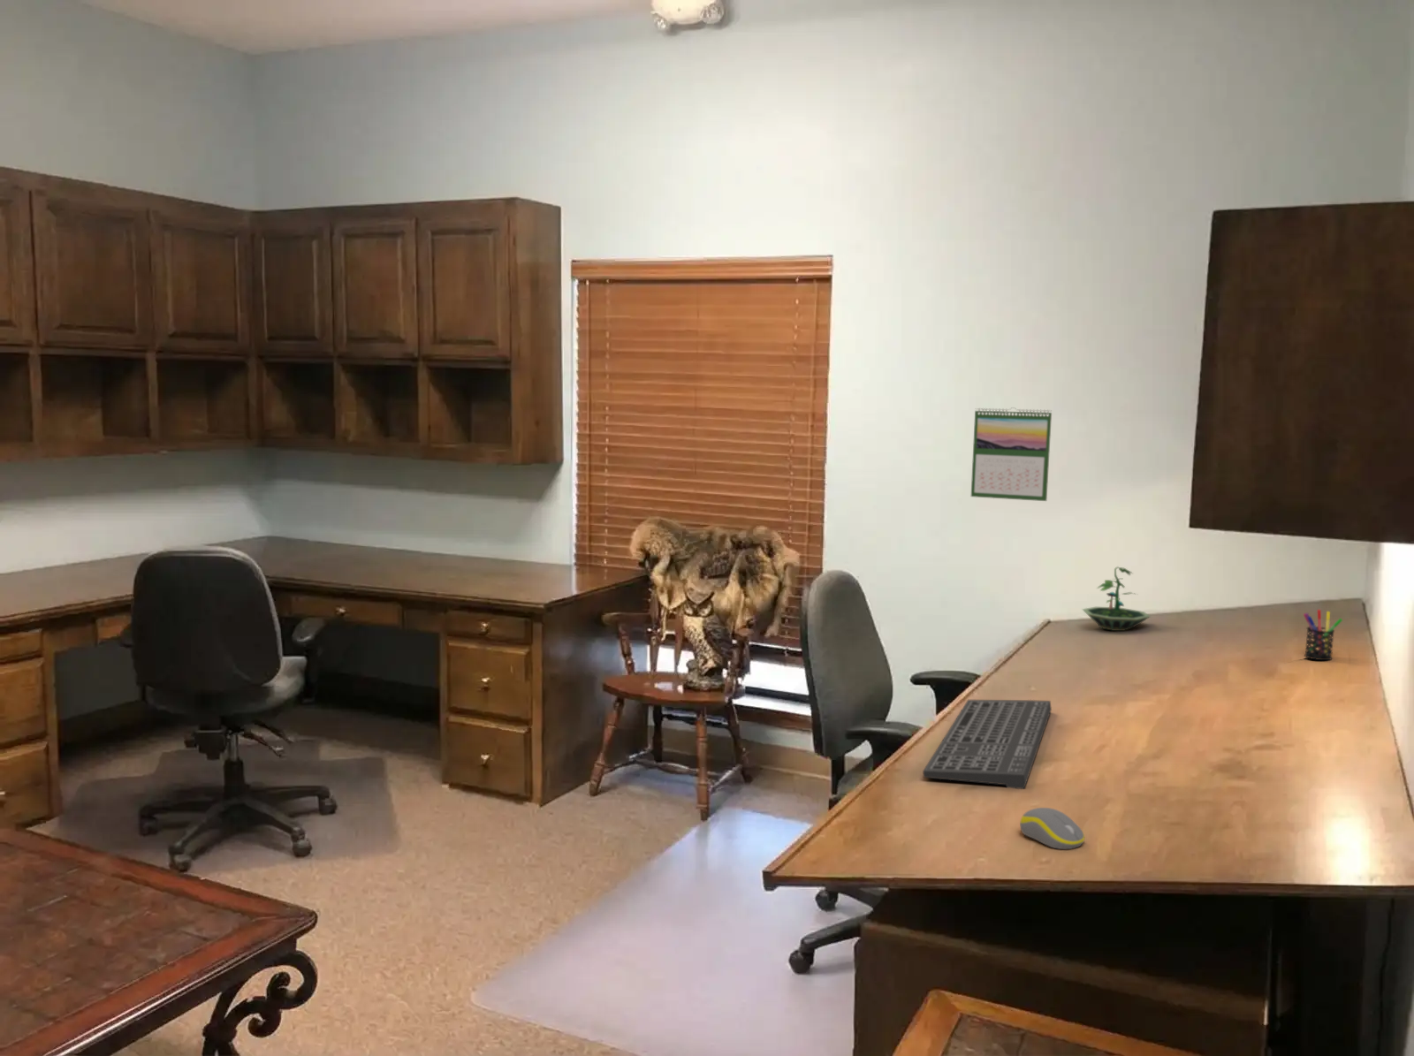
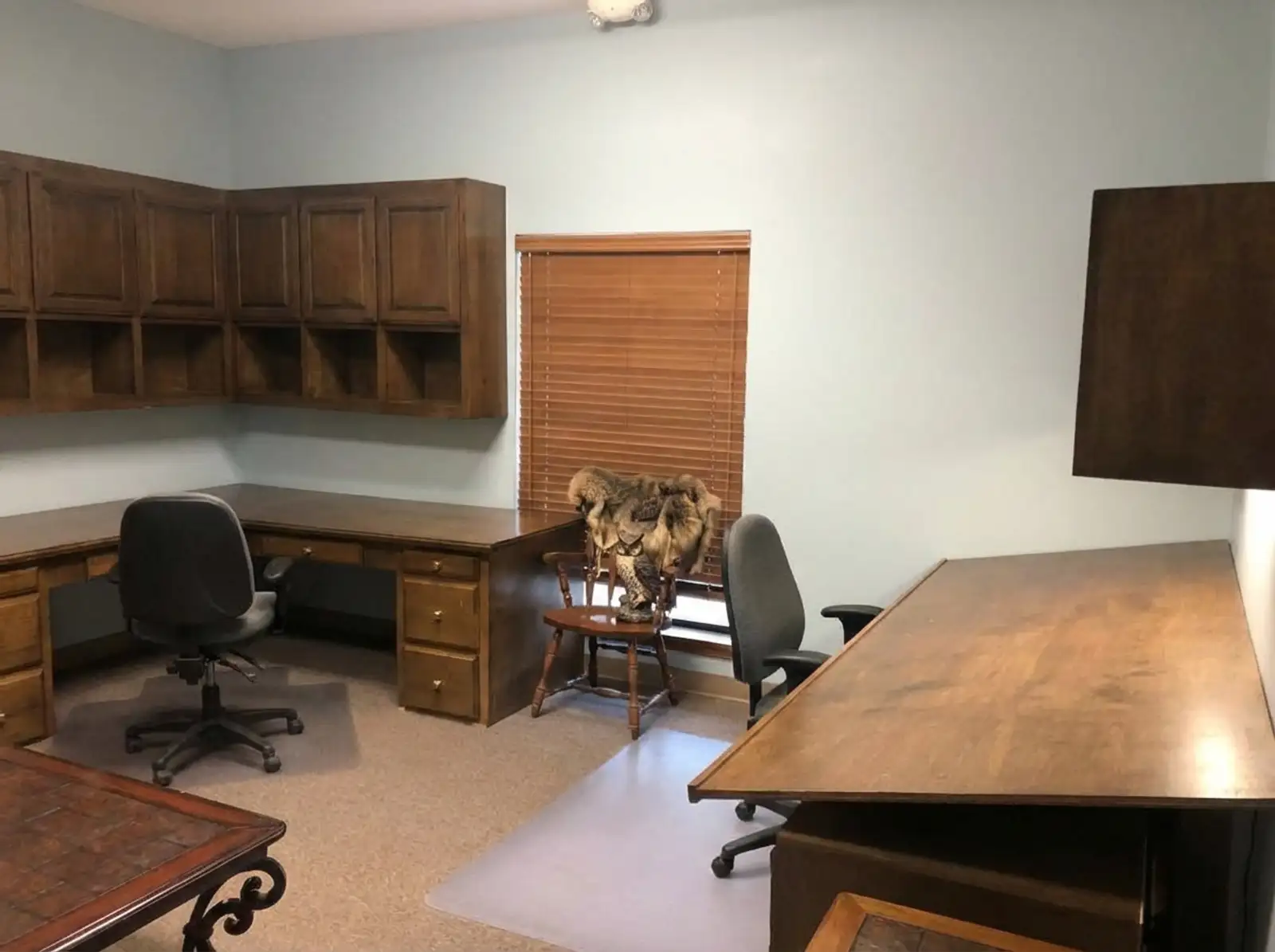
- terrarium [1081,566,1151,632]
- calendar [970,406,1052,501]
- keyboard [922,699,1052,790]
- pen holder [1303,609,1343,661]
- computer mouse [1019,806,1086,850]
